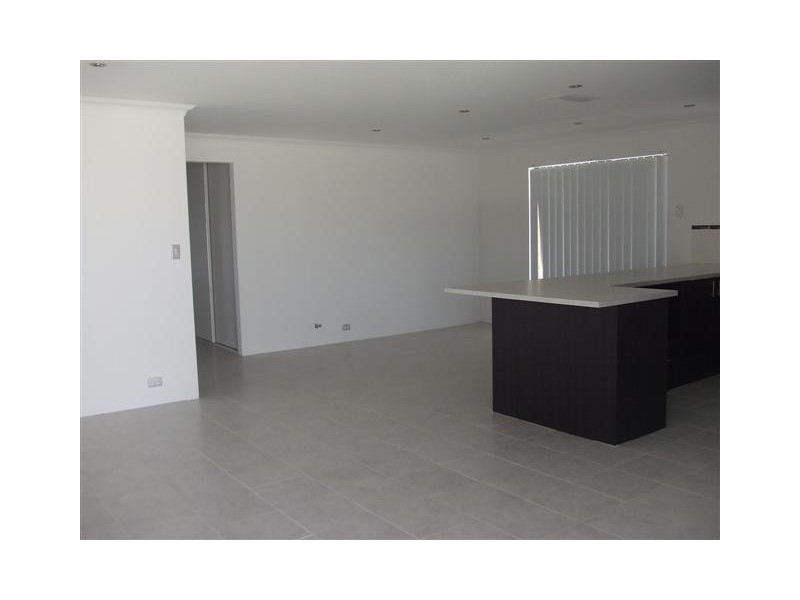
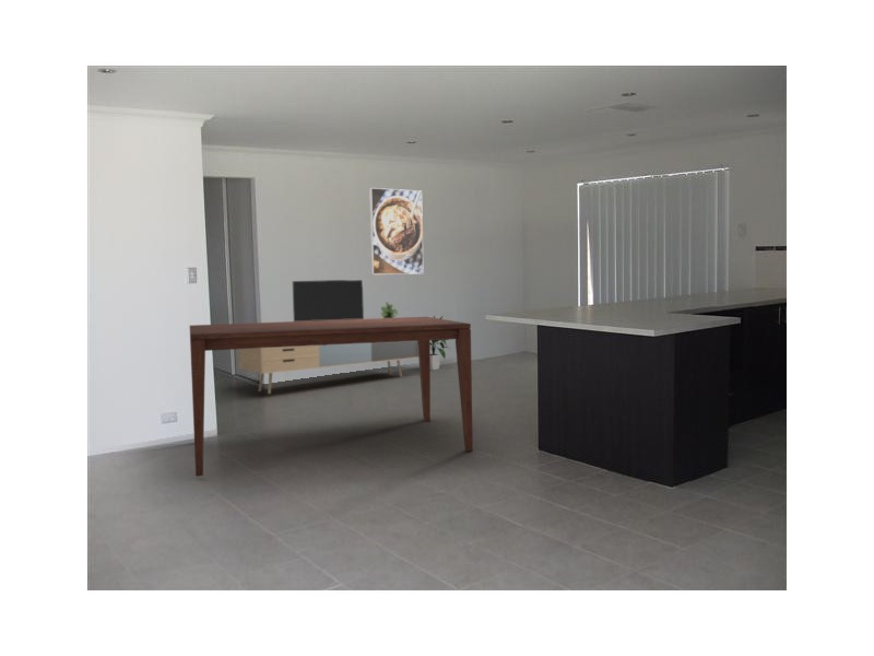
+ media console [237,279,418,395]
+ dining table [189,316,474,478]
+ indoor plant [430,315,451,371]
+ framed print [368,187,425,276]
